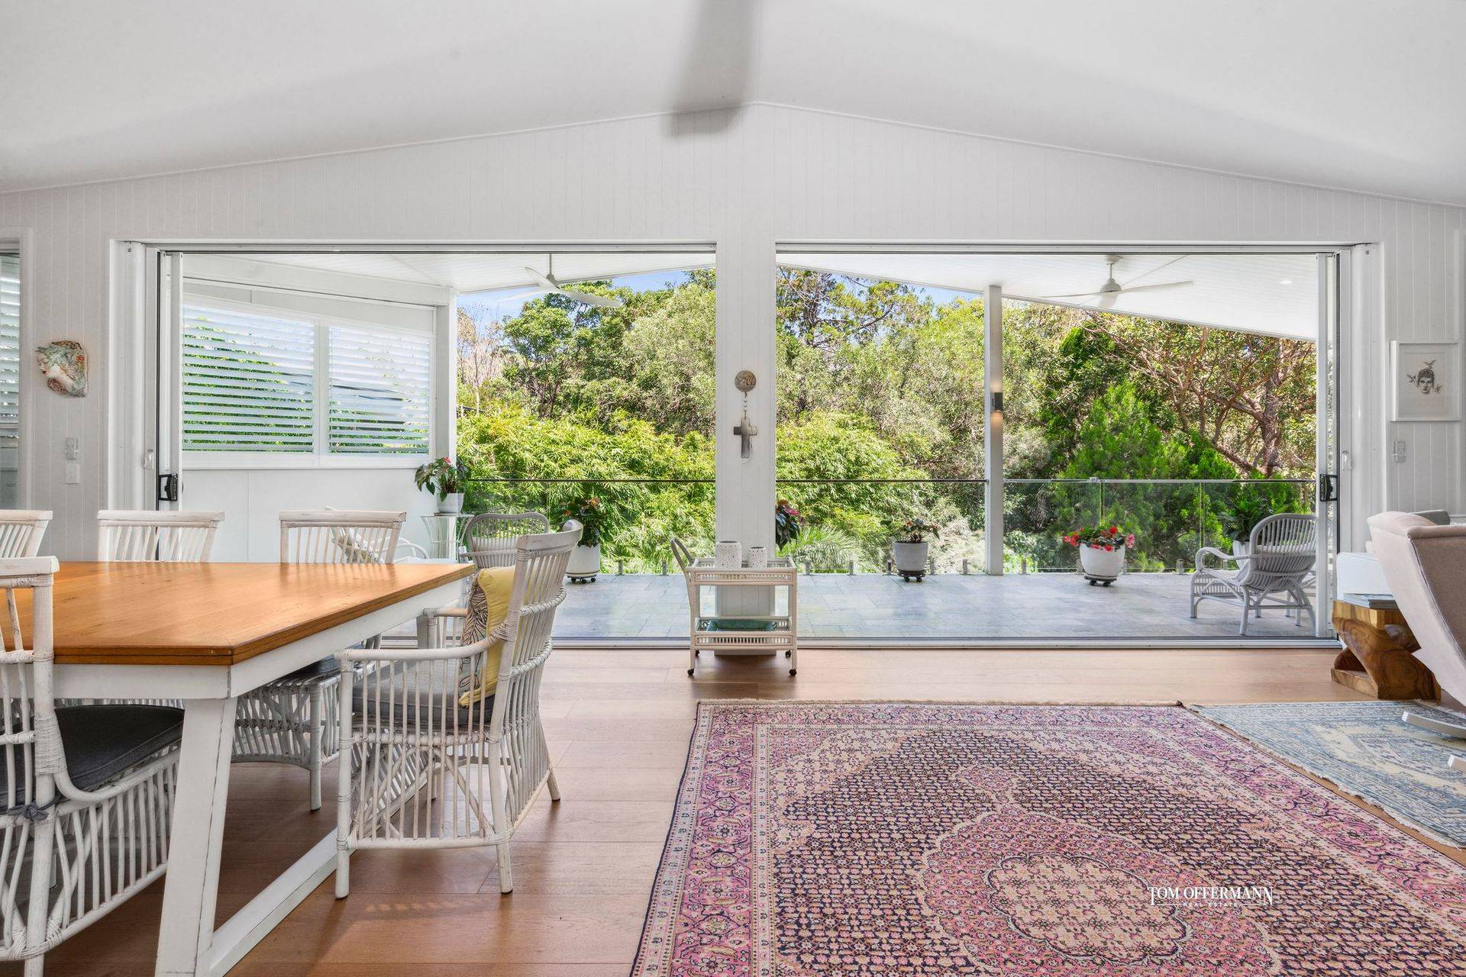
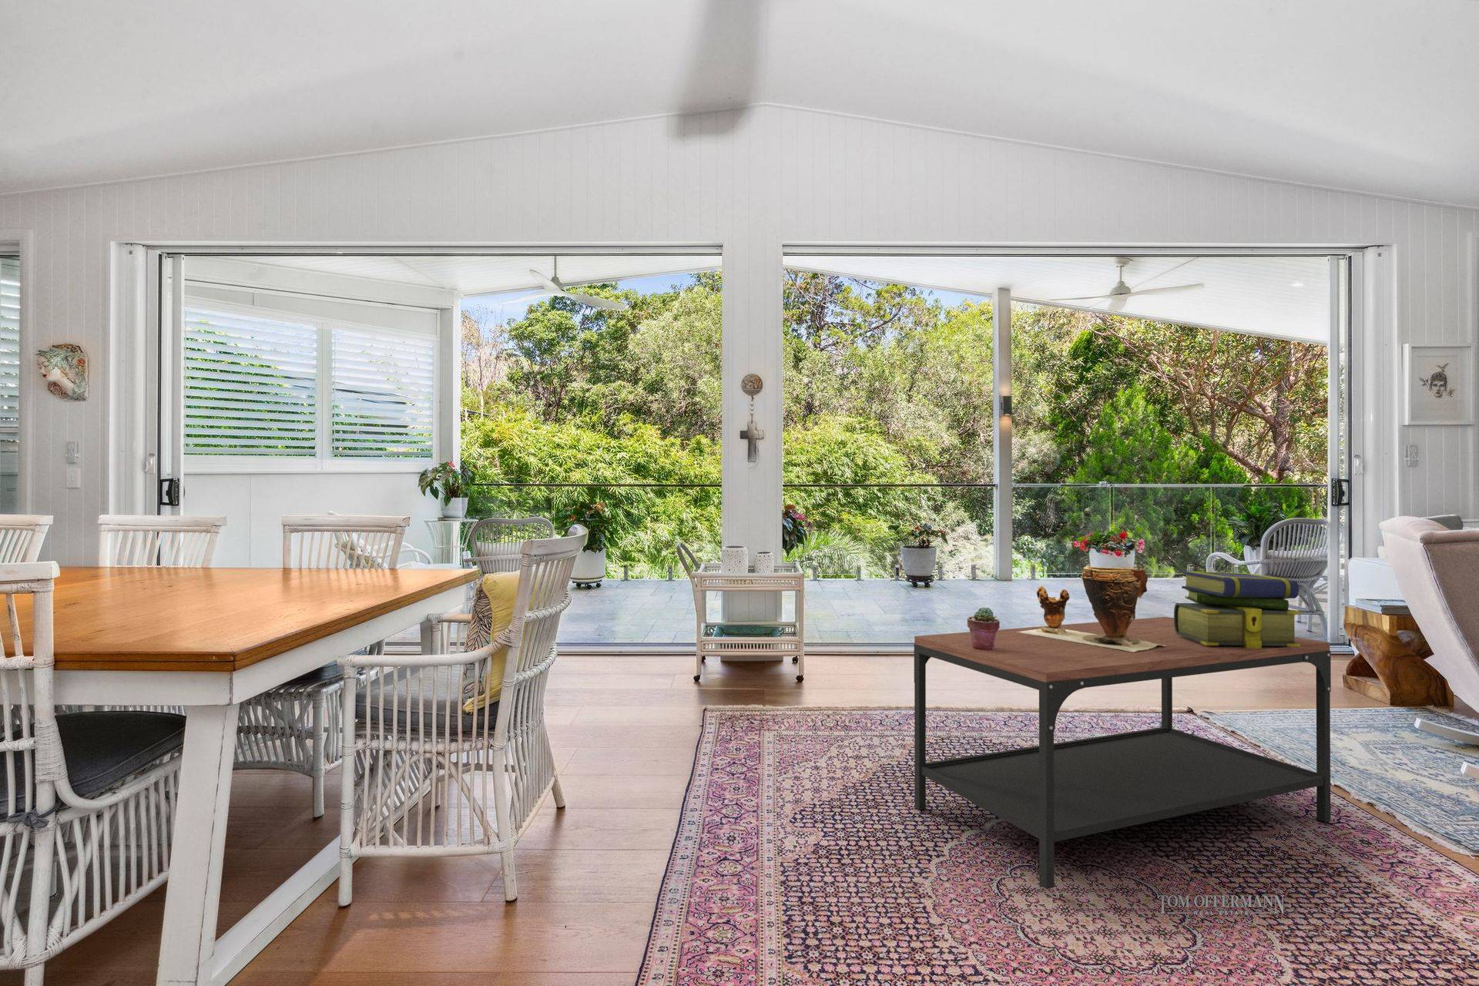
+ coffee table [913,616,1332,890]
+ stack of books [1173,571,1301,648]
+ clay pot [1018,566,1164,651]
+ potted succulent [967,606,1000,650]
